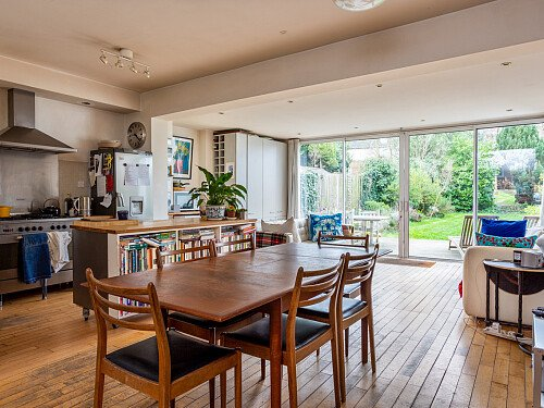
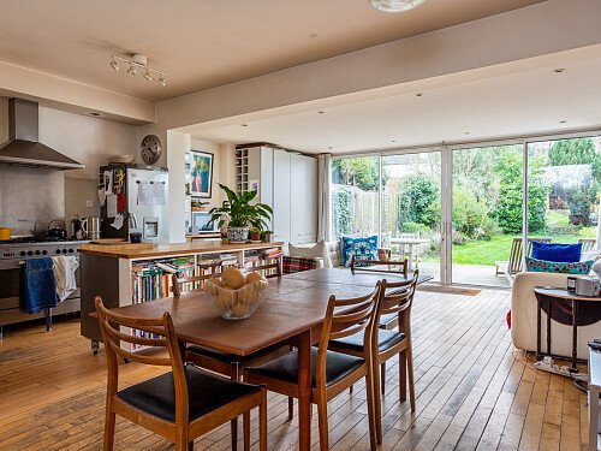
+ fruit basket [202,266,269,321]
